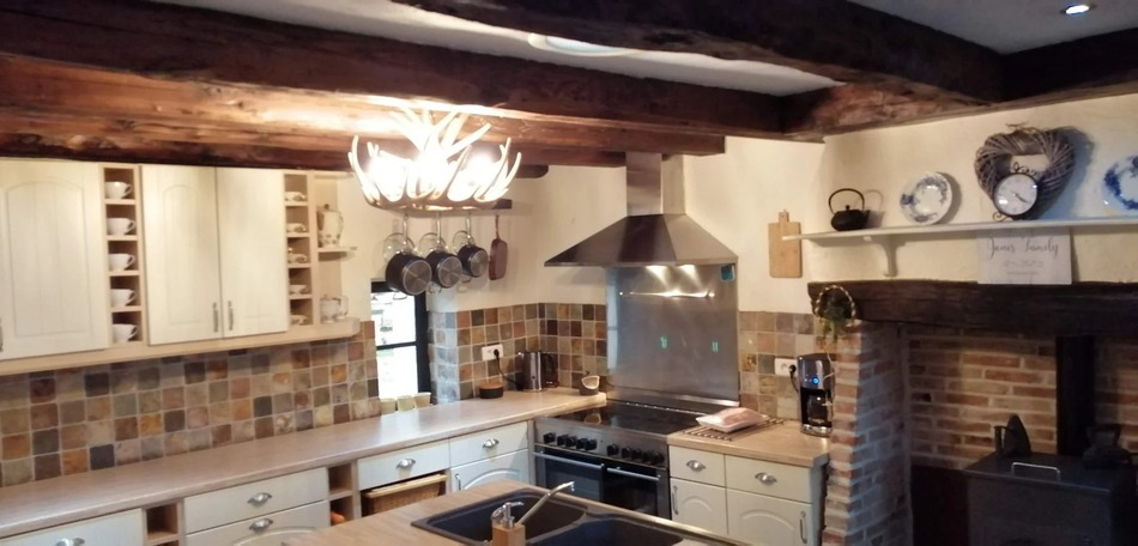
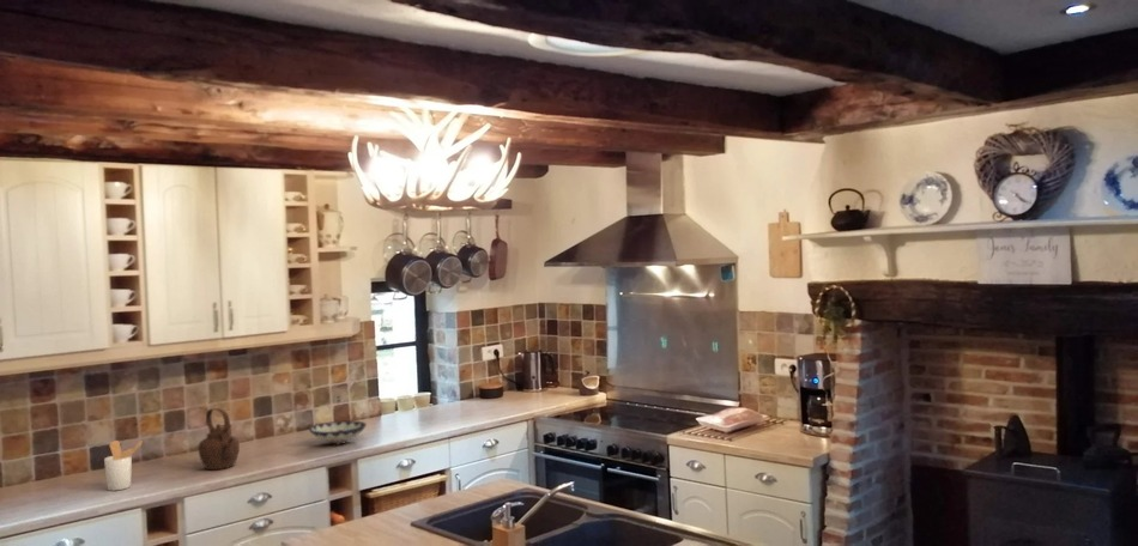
+ utensil holder [103,439,144,491]
+ bowl [308,419,368,445]
+ teapot [198,407,241,471]
